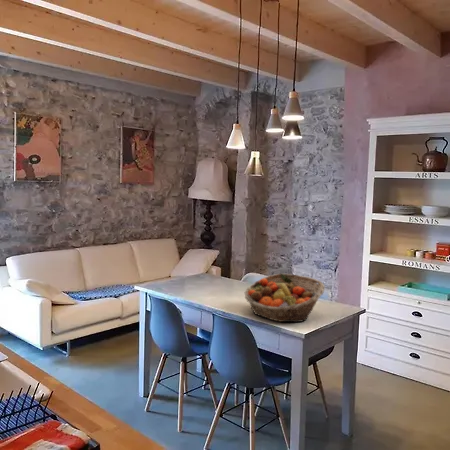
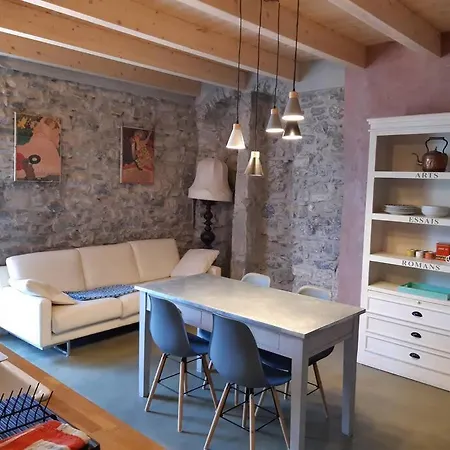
- fruit basket [244,273,326,323]
